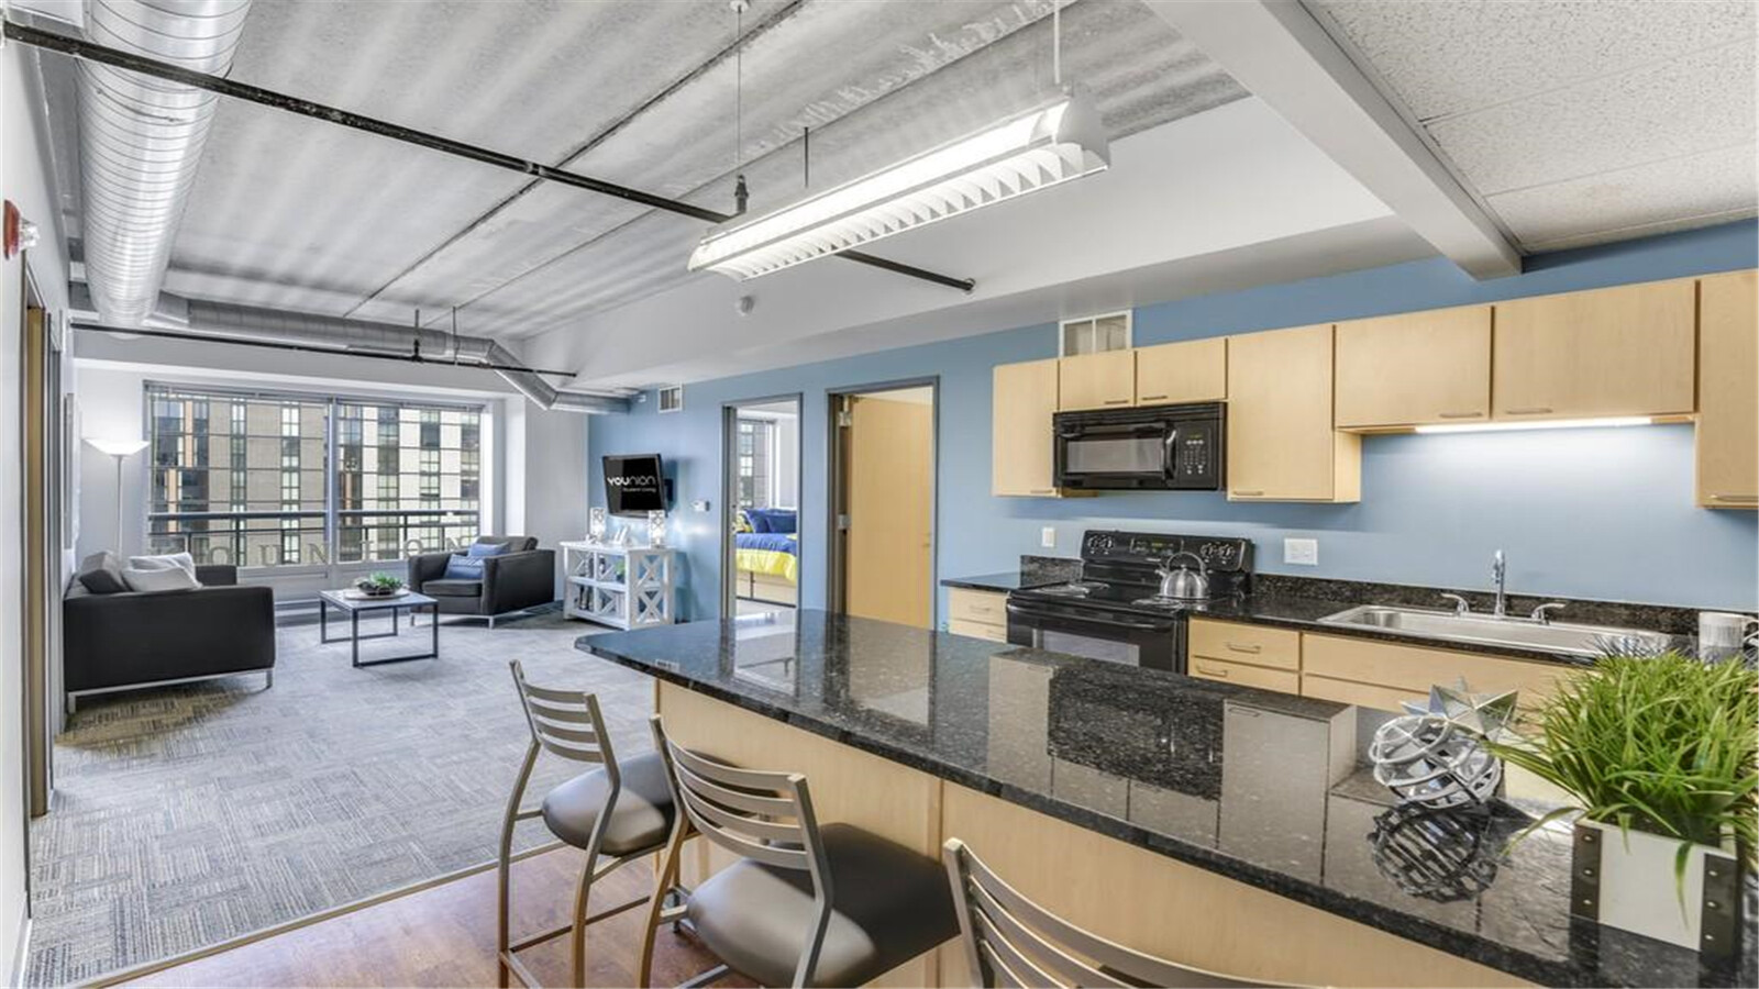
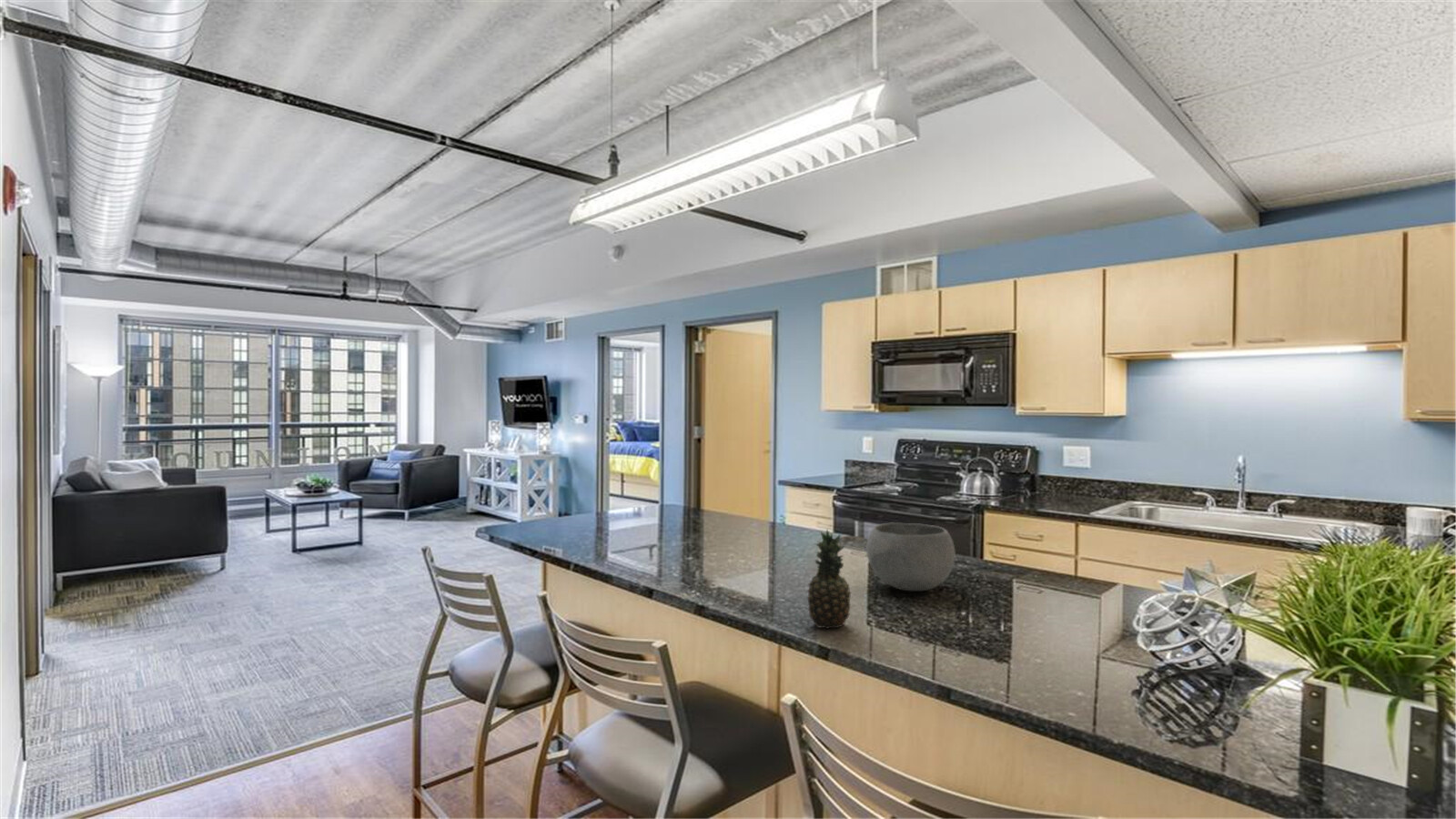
+ fruit [806,529,852,630]
+ bowl [865,521,956,592]
